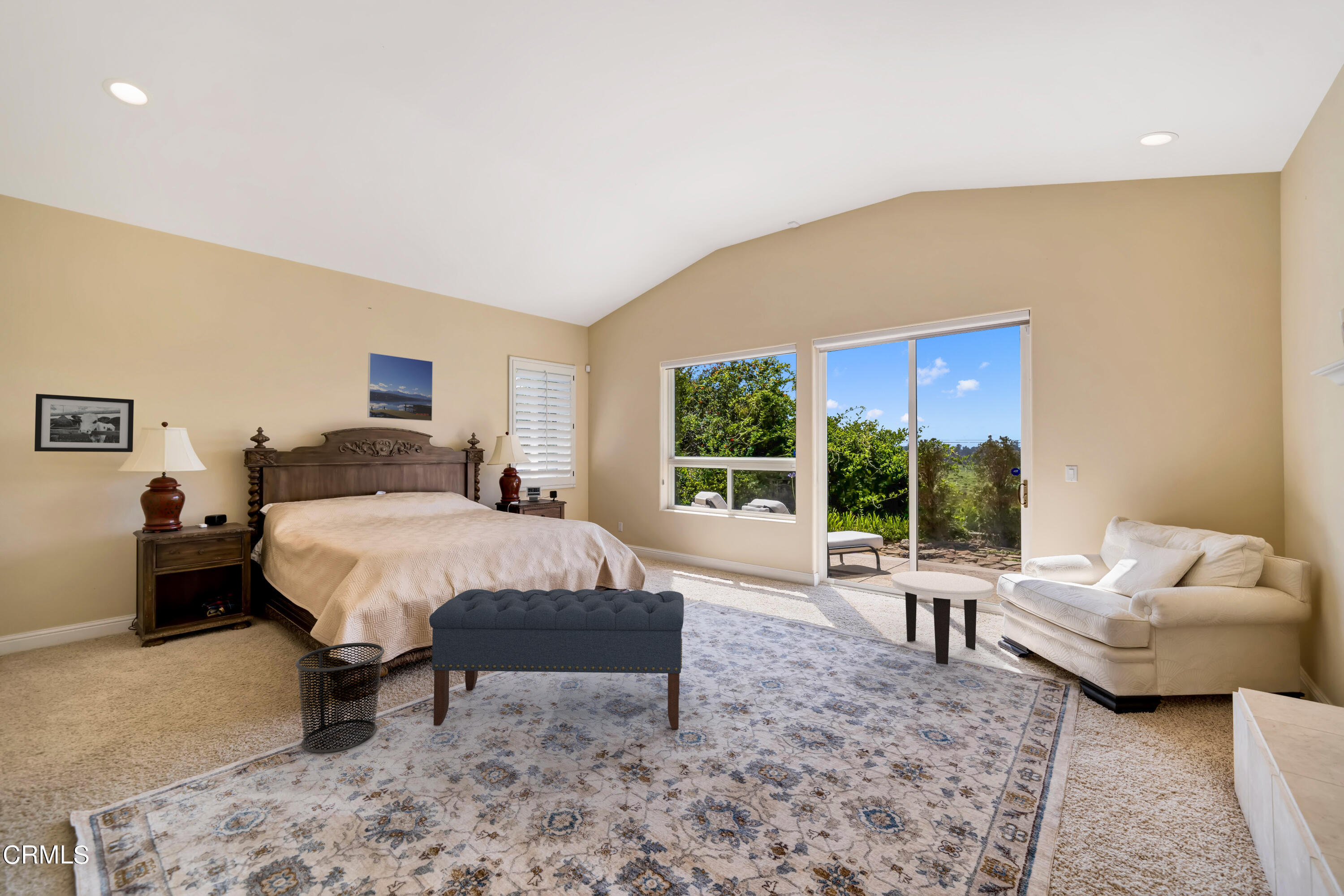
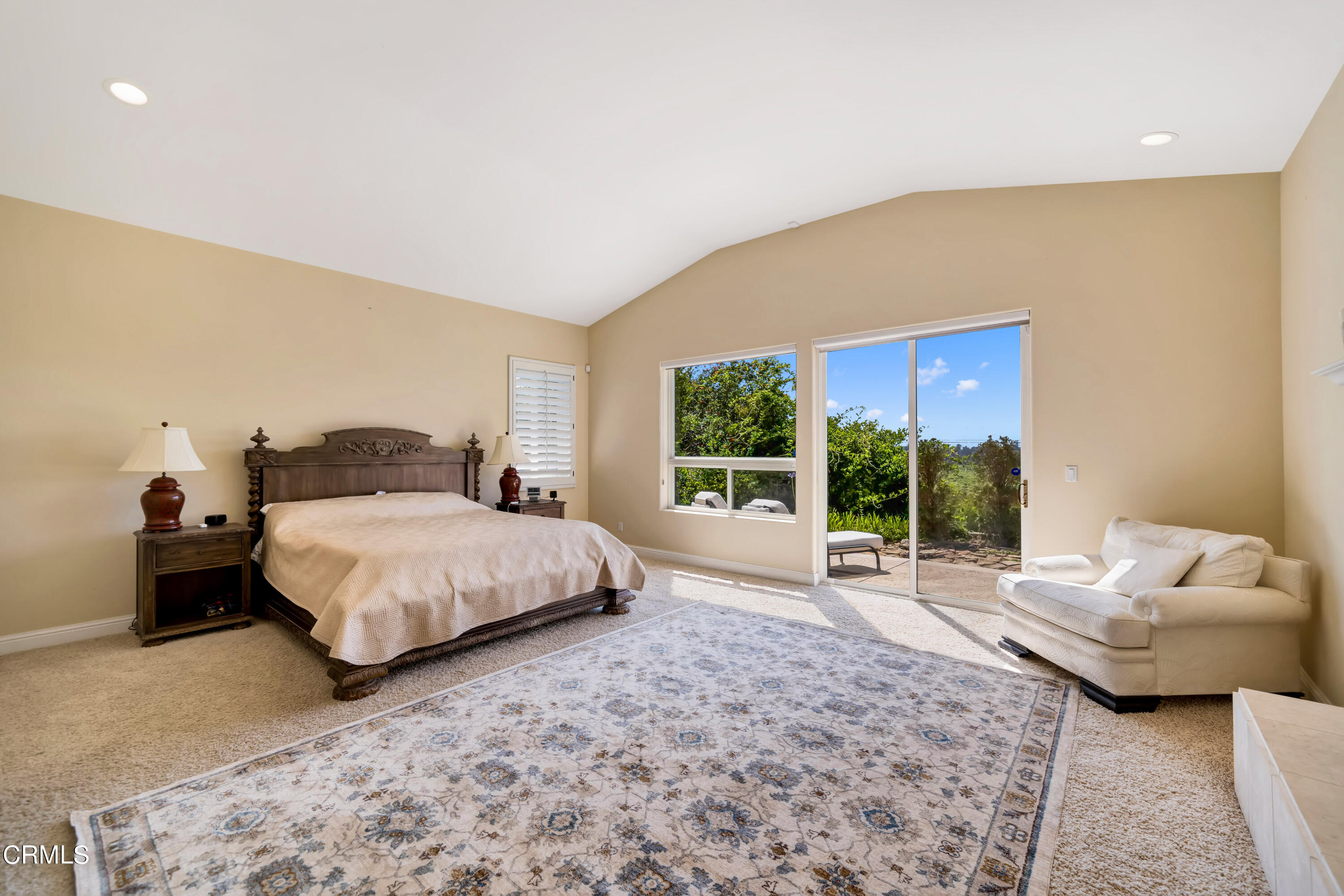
- waste bin [295,642,385,754]
- side table [891,571,995,665]
- picture frame [34,393,134,452]
- bench [429,588,684,729]
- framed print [367,352,433,422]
